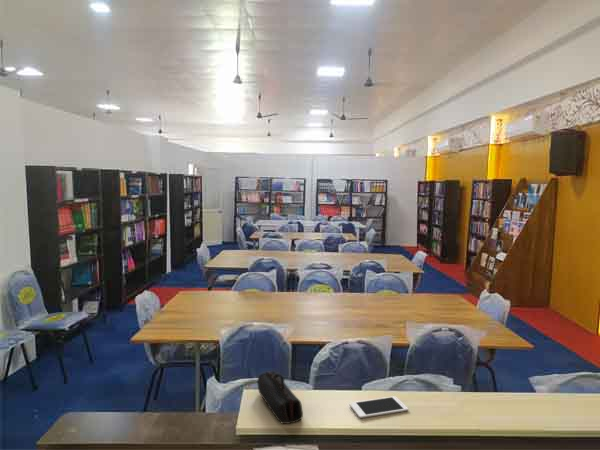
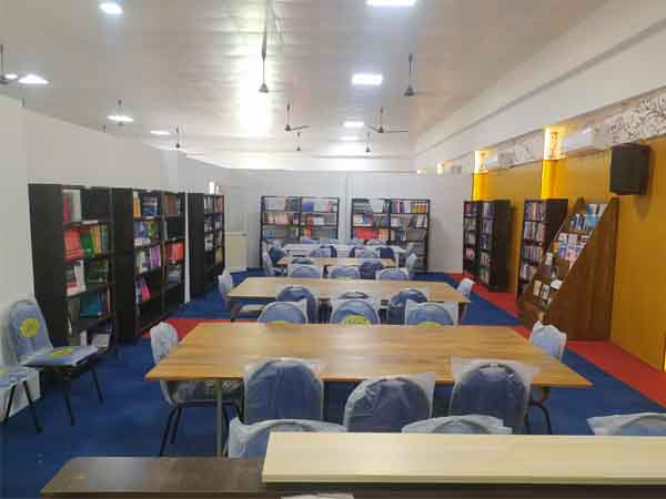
- pencil case [256,370,304,425]
- cell phone [349,395,409,419]
